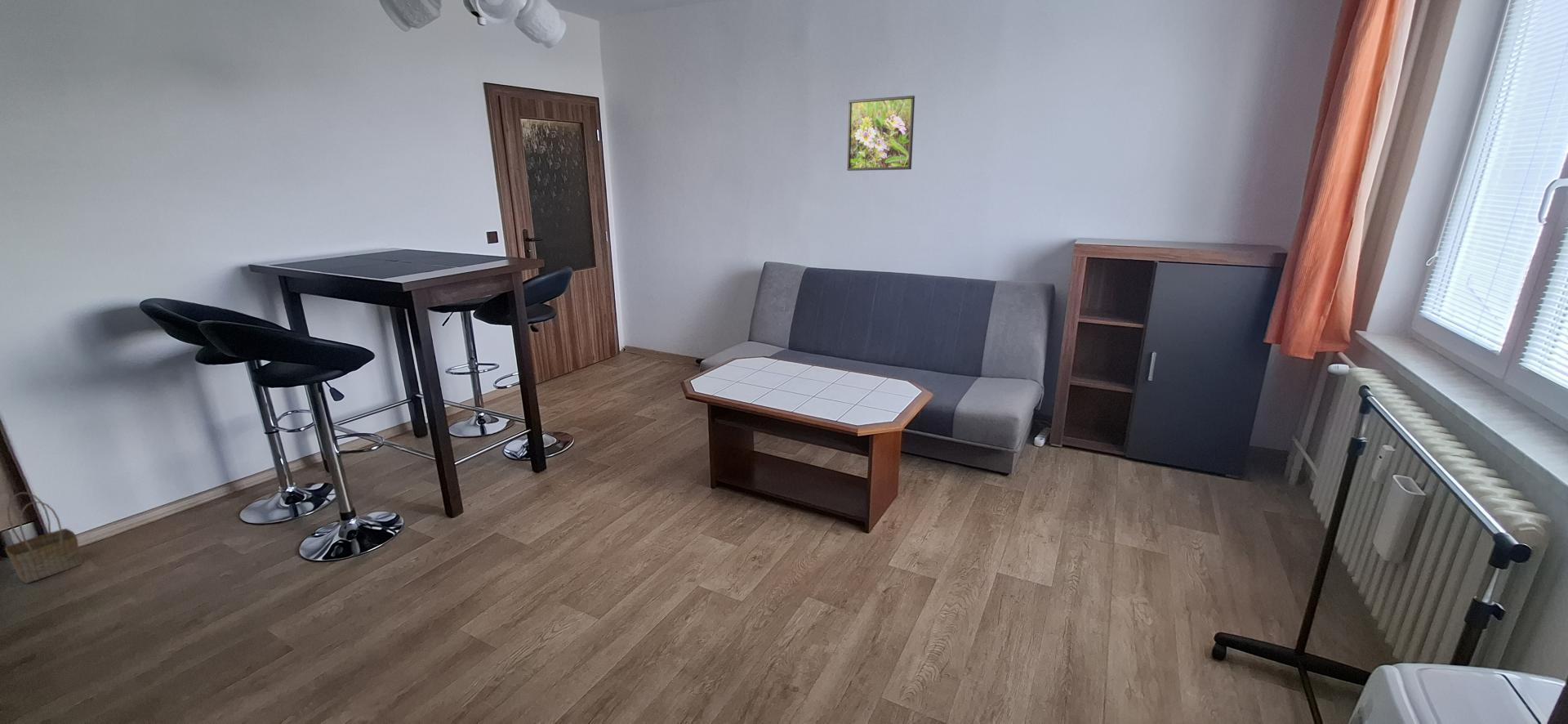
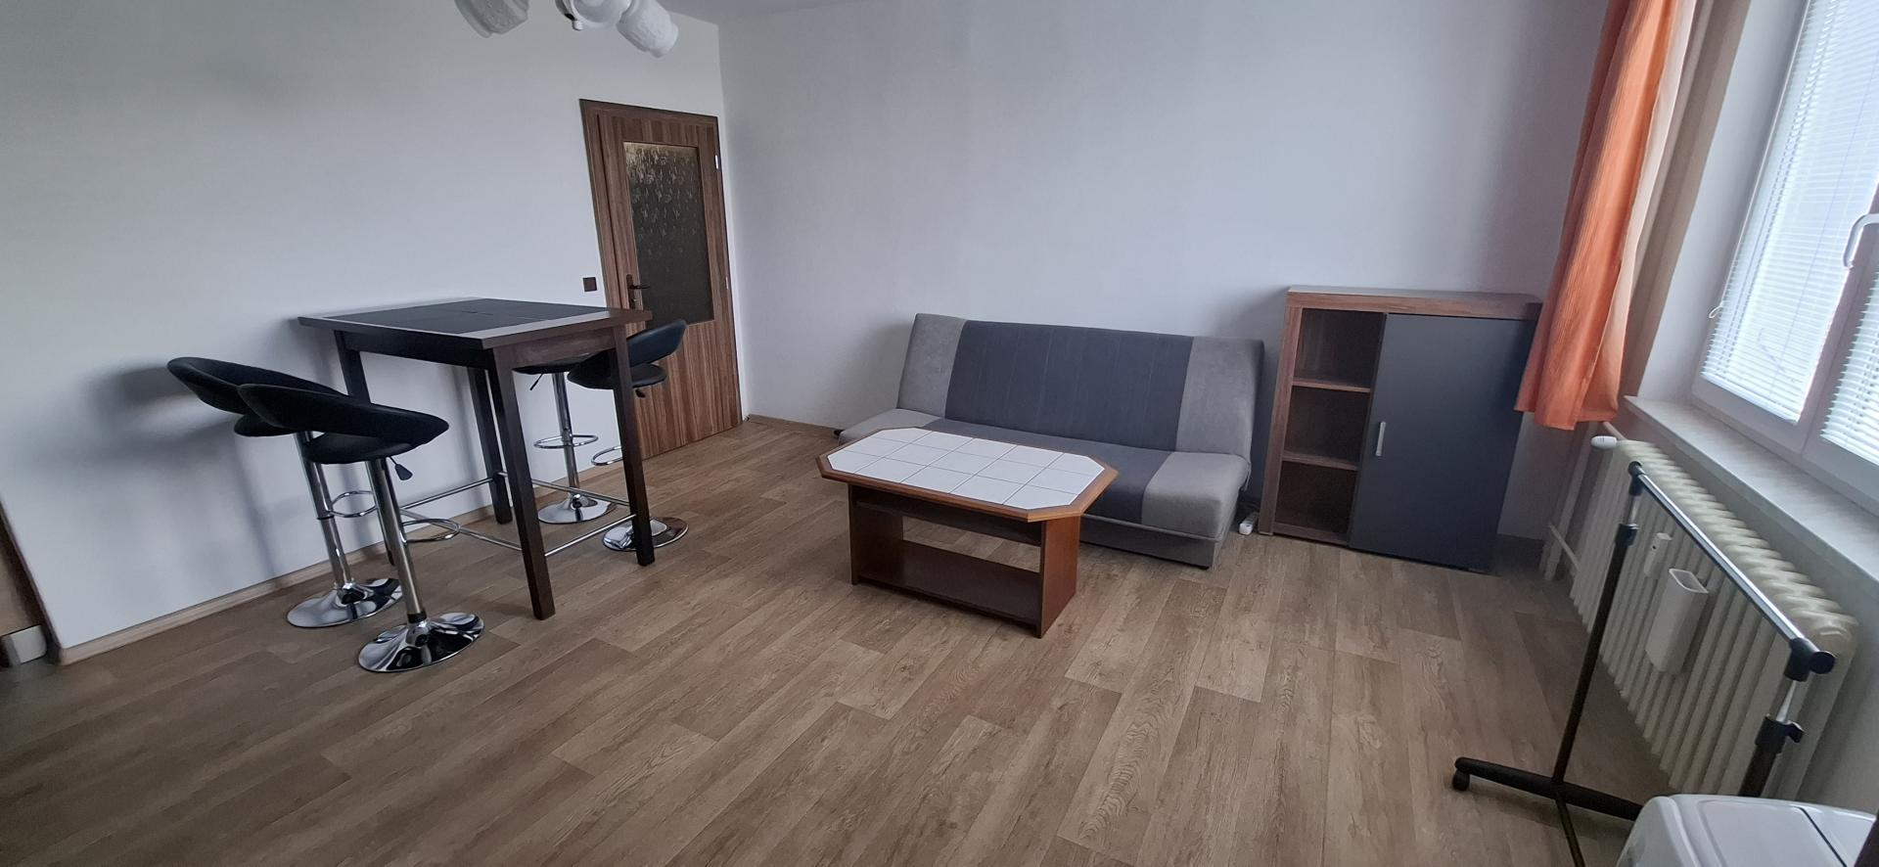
- basket [4,492,83,584]
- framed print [846,95,915,172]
